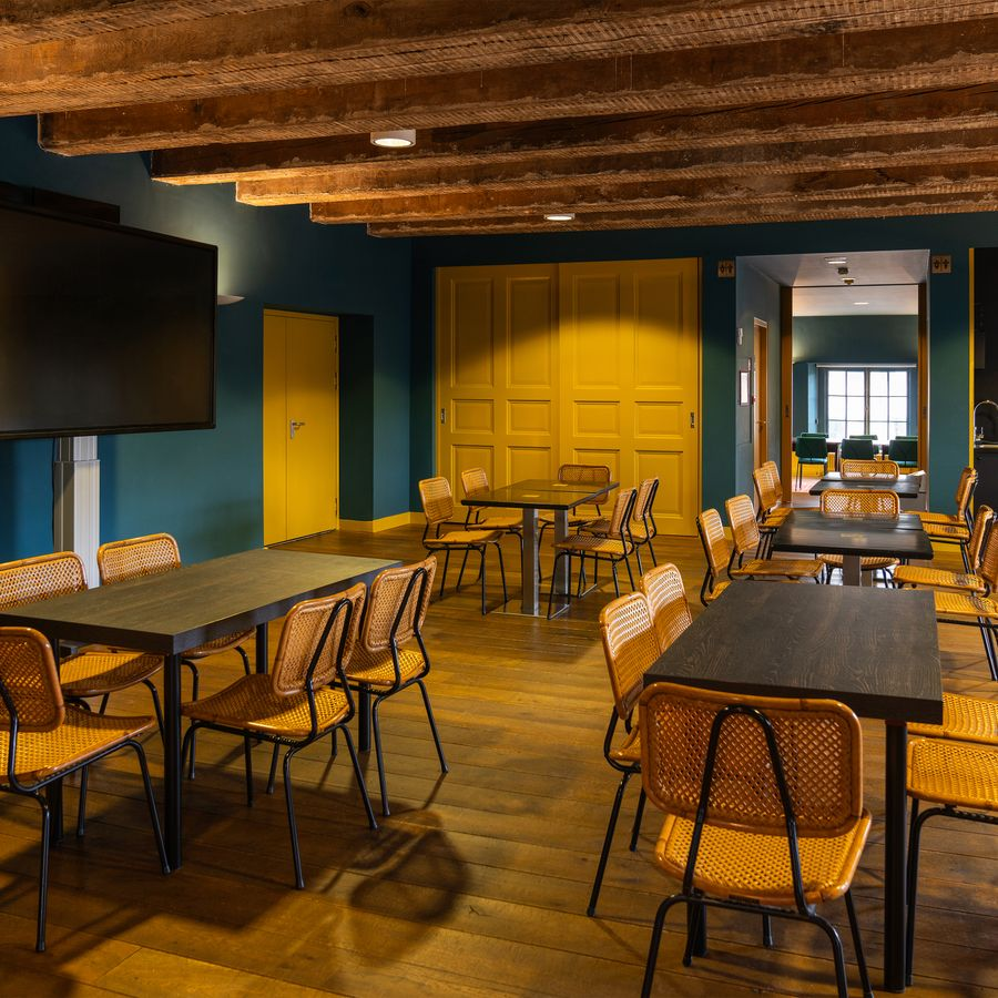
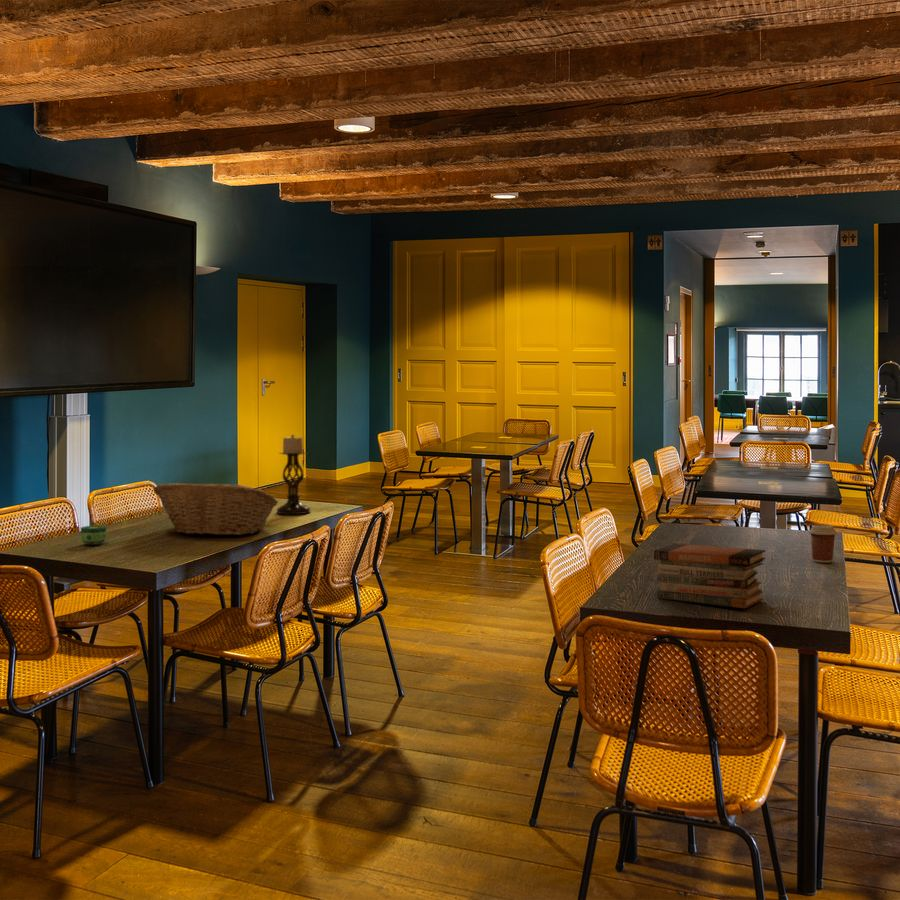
+ book stack [653,543,766,609]
+ fruit basket [153,482,279,536]
+ cup [80,524,107,546]
+ coffee cup [808,524,838,564]
+ candle holder [275,434,311,515]
